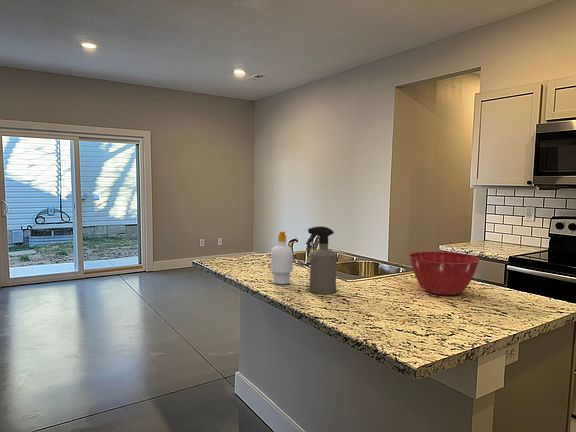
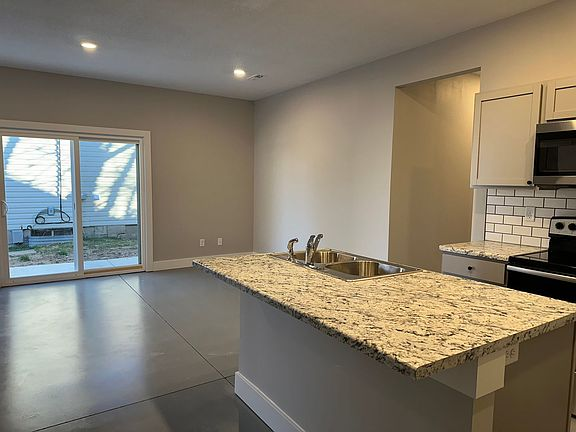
- soap bottle [270,230,294,285]
- mixing bowl [408,251,480,296]
- spray bottle [305,225,337,295]
